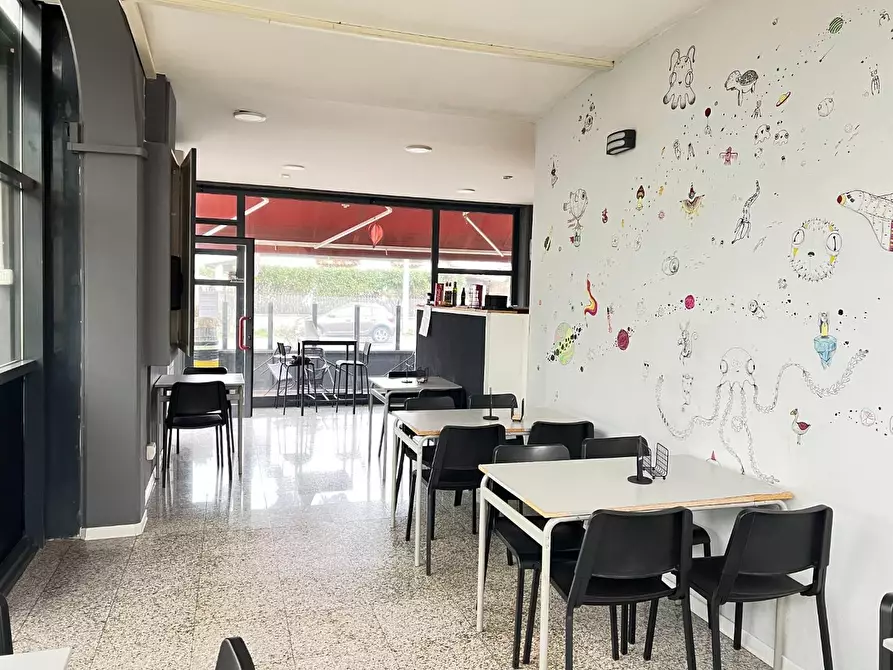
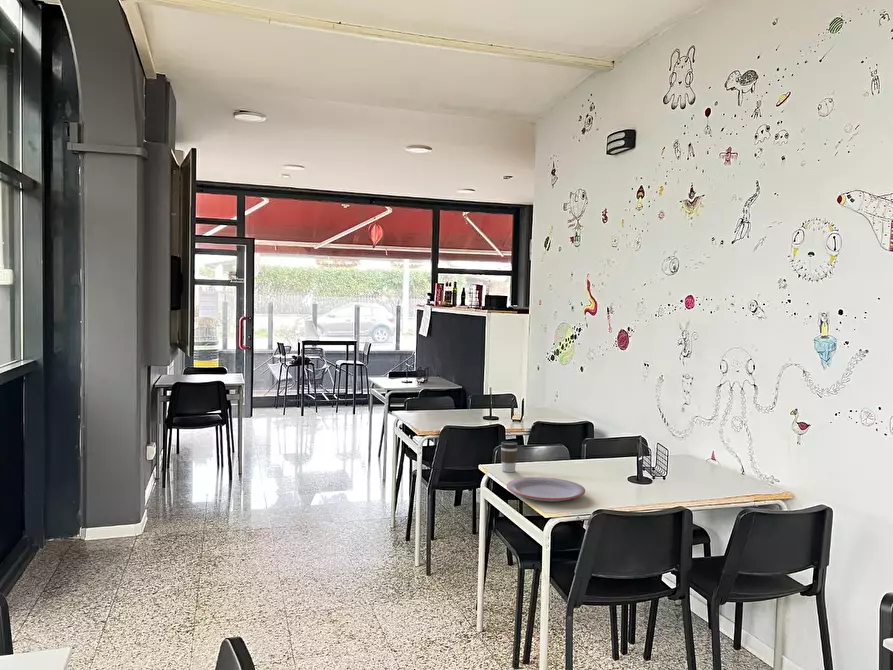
+ plate [506,476,586,502]
+ coffee cup [500,441,519,473]
